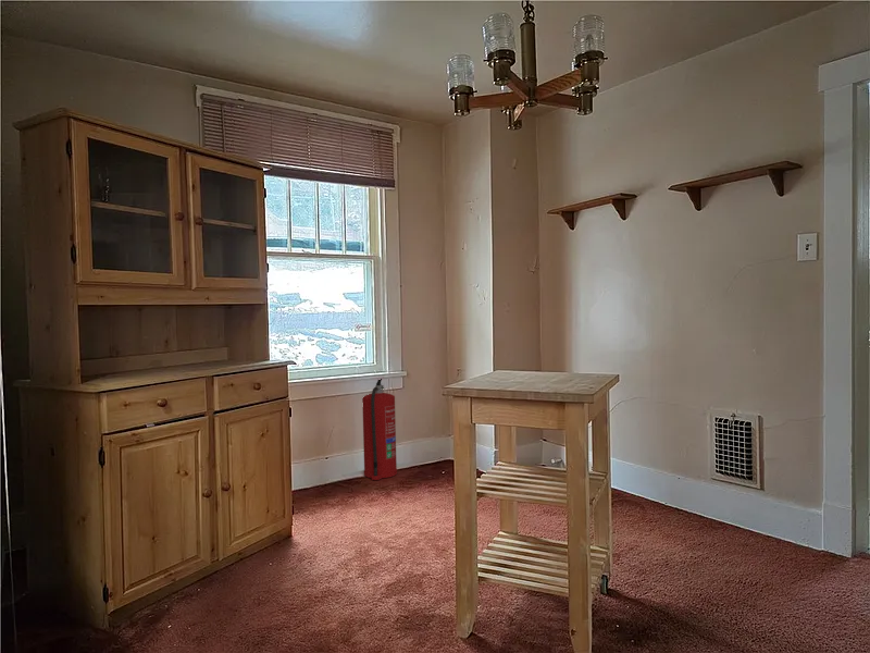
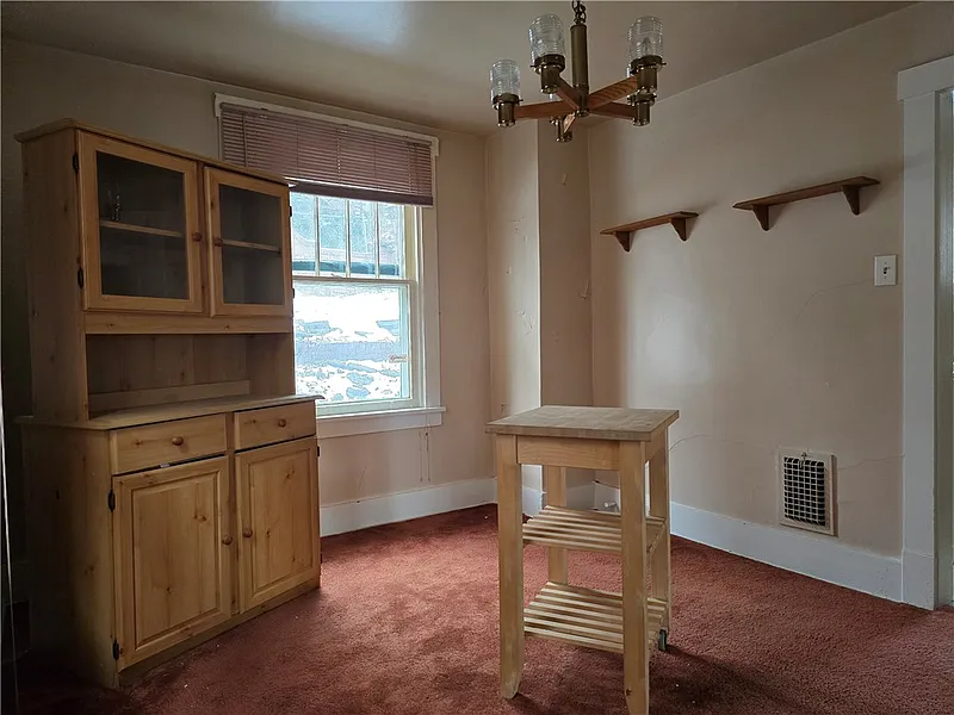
- fire extinguisher [361,379,398,481]
